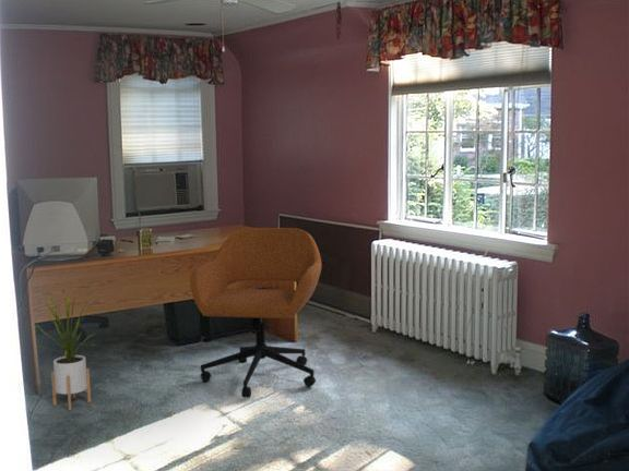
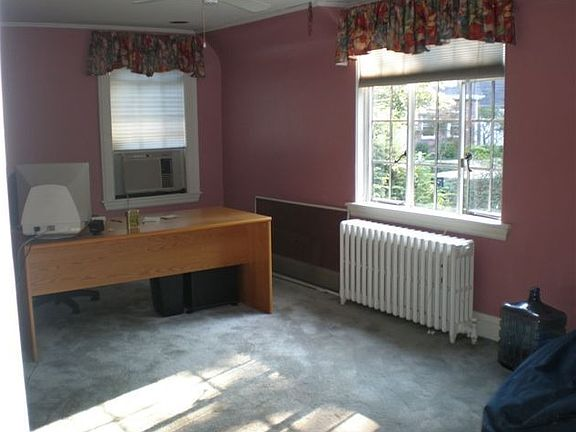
- office chair [189,227,323,399]
- house plant [32,286,100,411]
